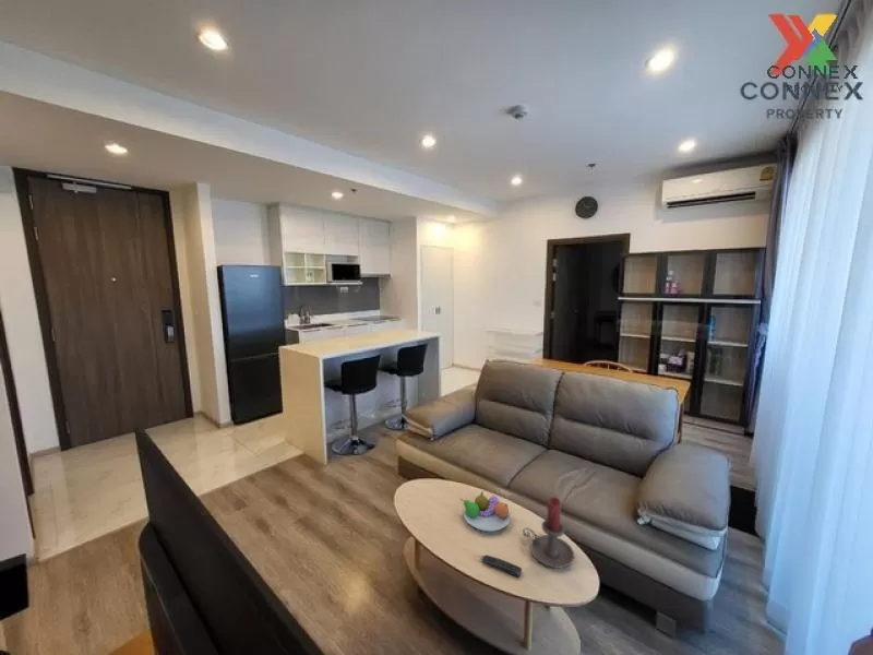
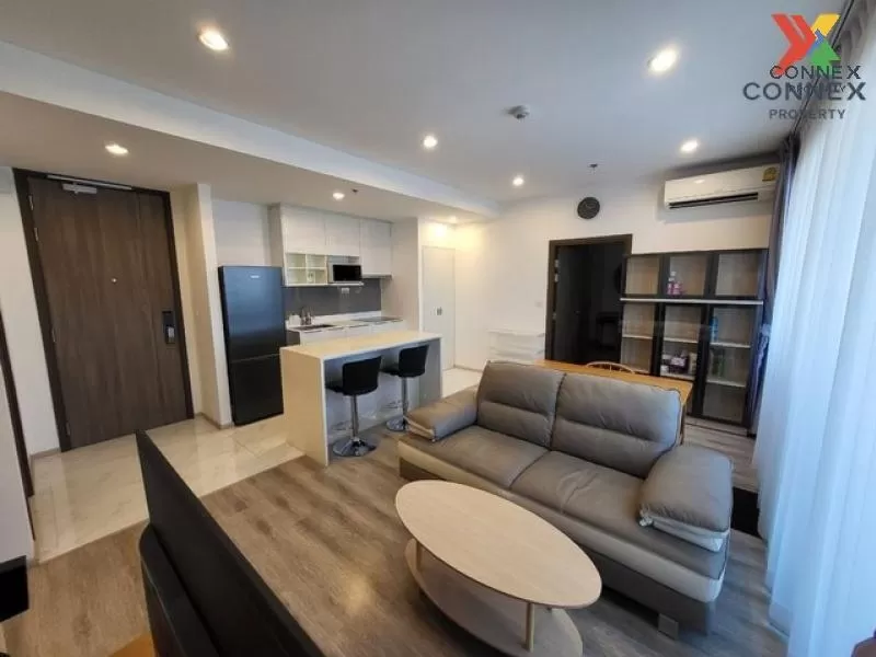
- remote control [480,553,523,579]
- fruit bowl [459,491,512,533]
- candle holder [522,496,575,570]
